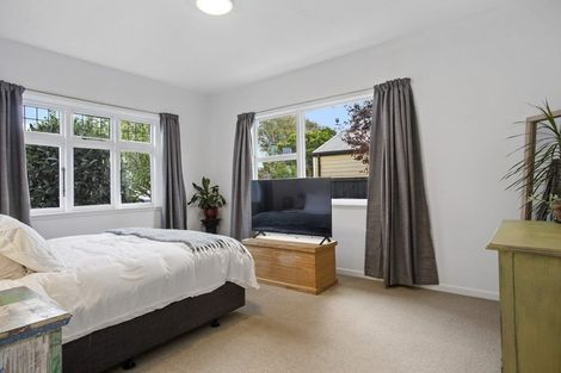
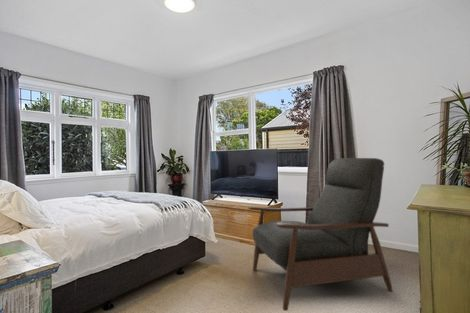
+ chair [247,157,394,312]
